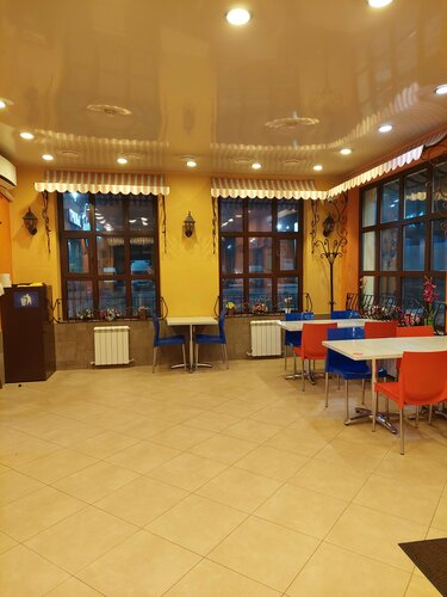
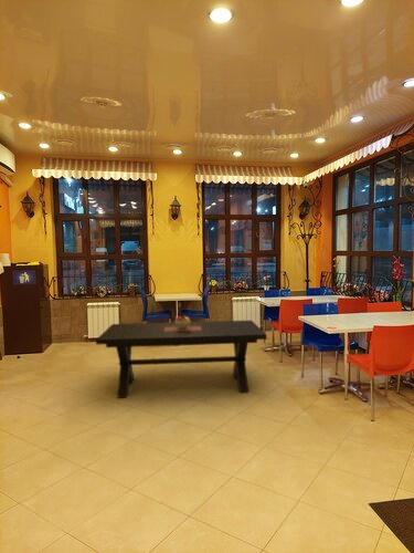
+ dining table [95,314,268,399]
